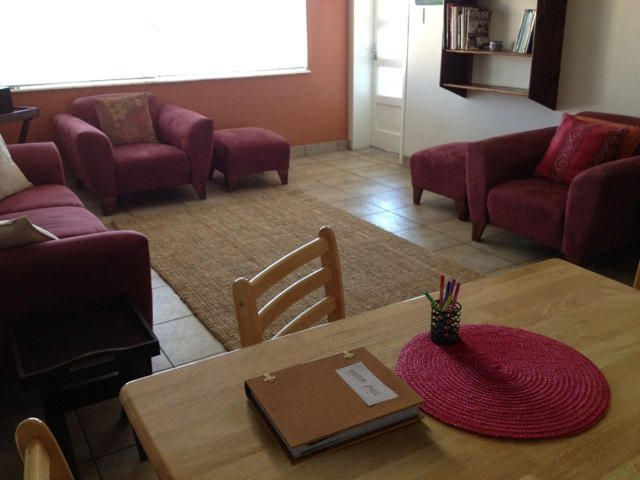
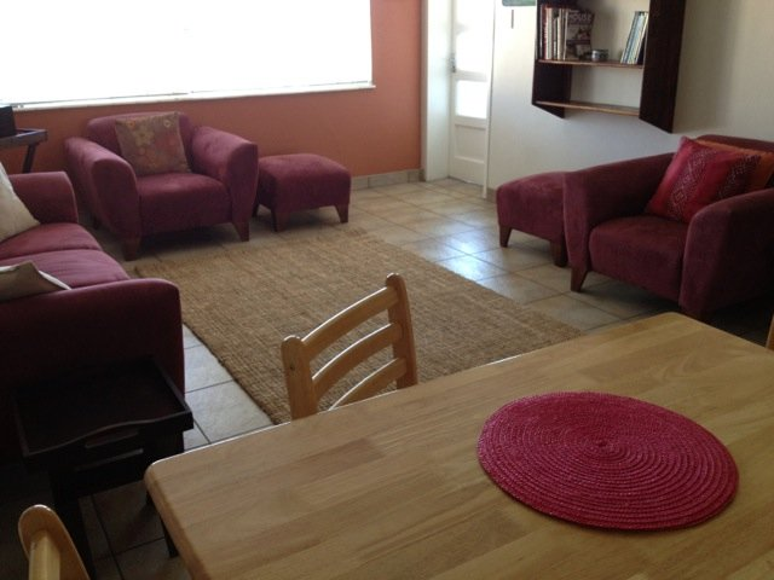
- pen holder [423,274,463,345]
- notebook [243,346,426,467]
